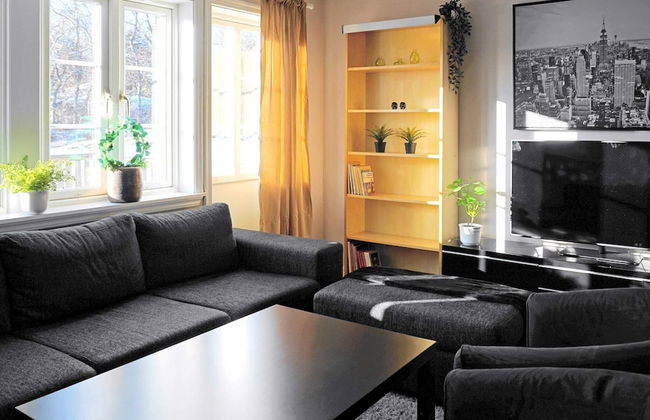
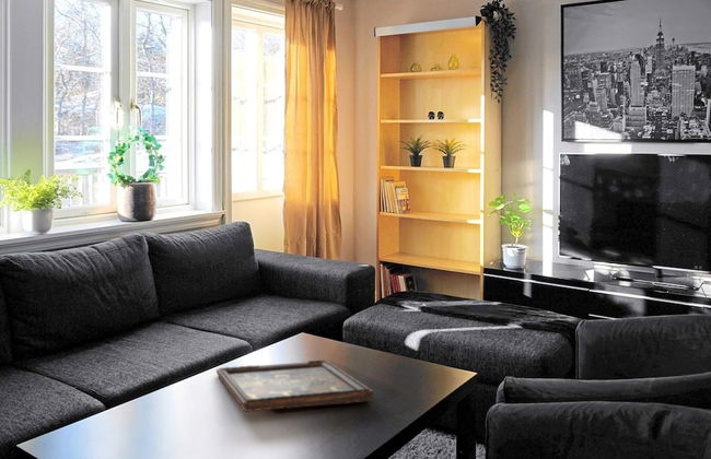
+ decorative tray [215,360,374,413]
